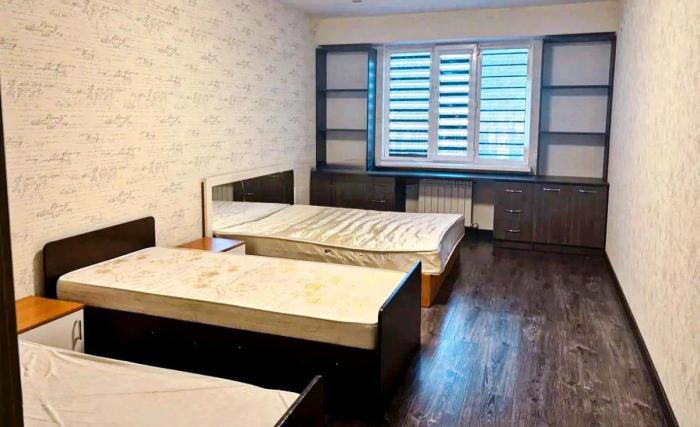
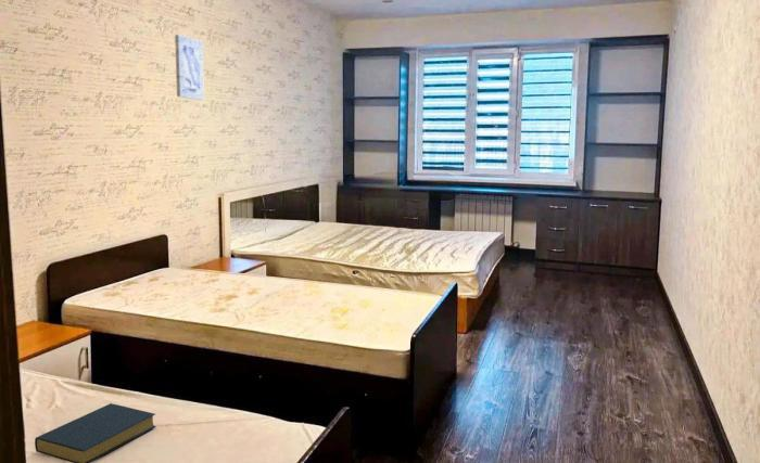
+ hardback book [34,402,157,463]
+ wall art [174,34,205,101]
